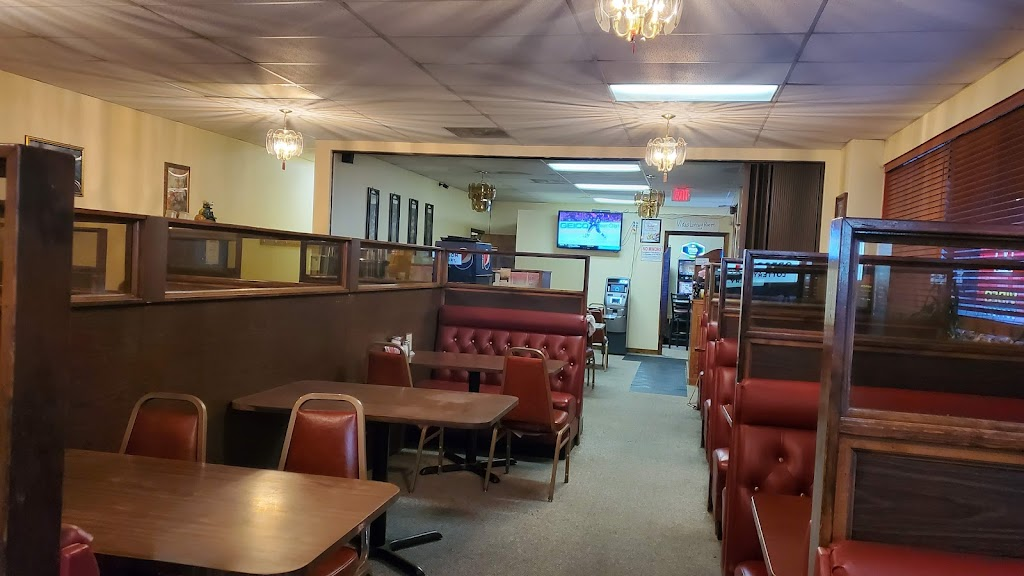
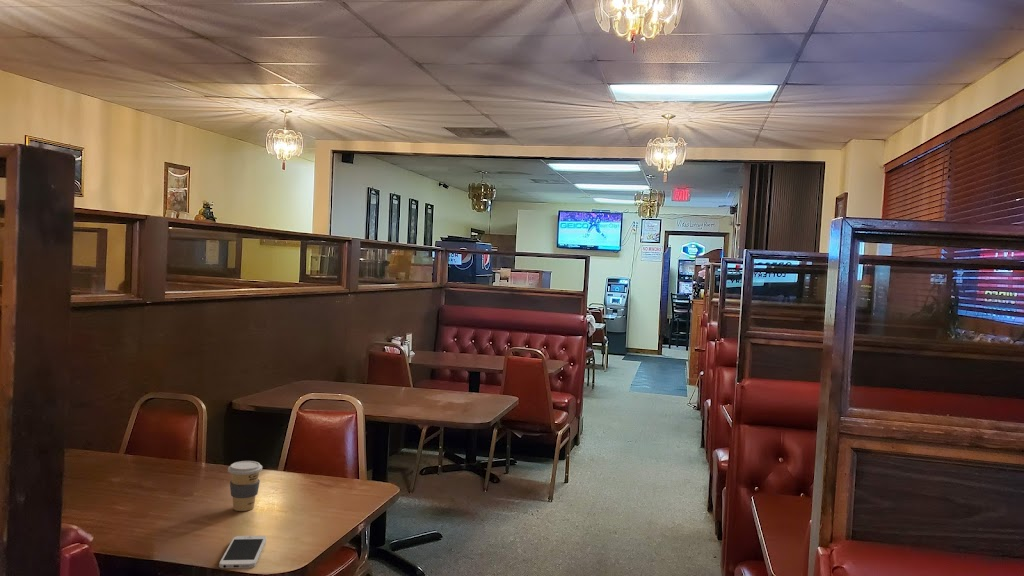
+ coffee cup [227,460,263,512]
+ smartphone [218,535,267,569]
